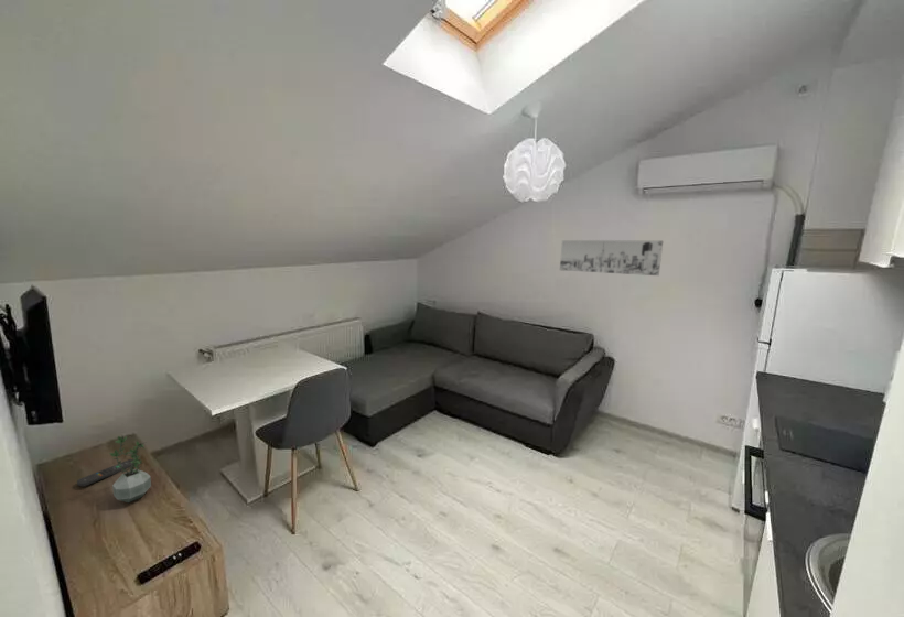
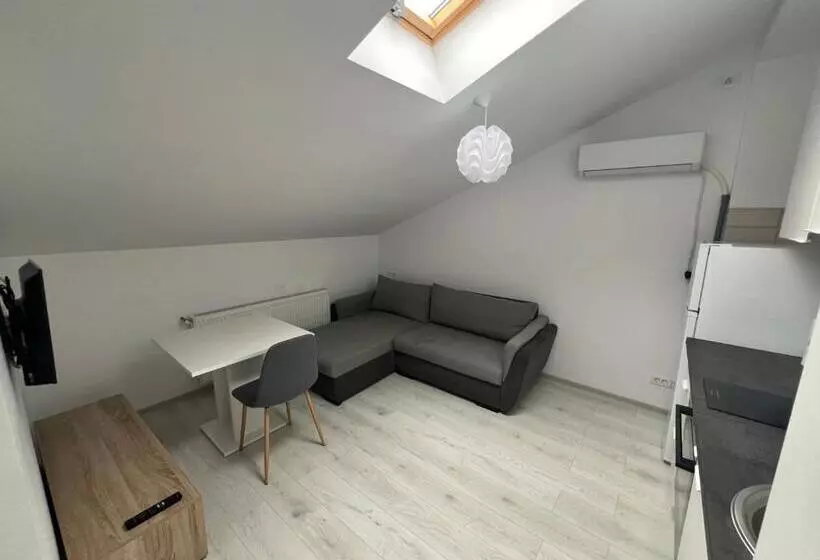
- potted plant [108,434,152,504]
- wall art [559,239,664,277]
- remote control [76,458,133,487]
